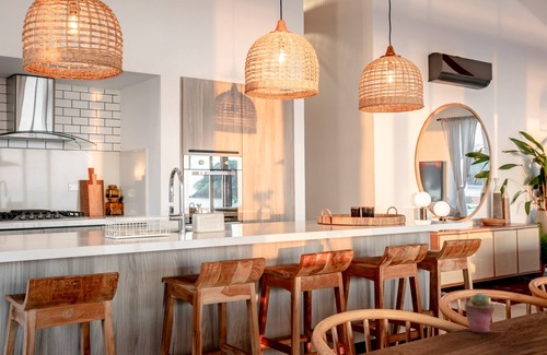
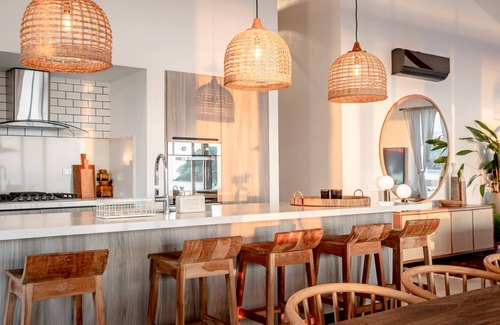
- potted succulent [463,292,496,334]
